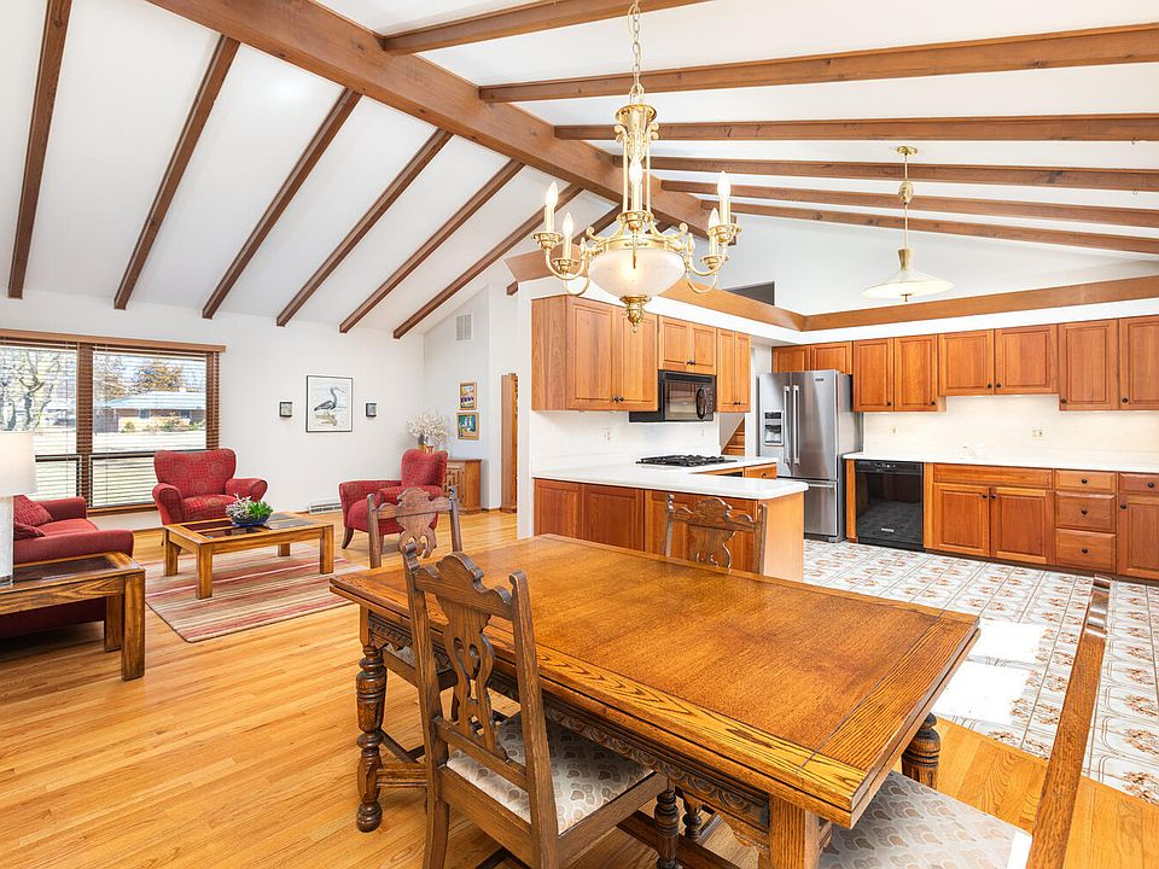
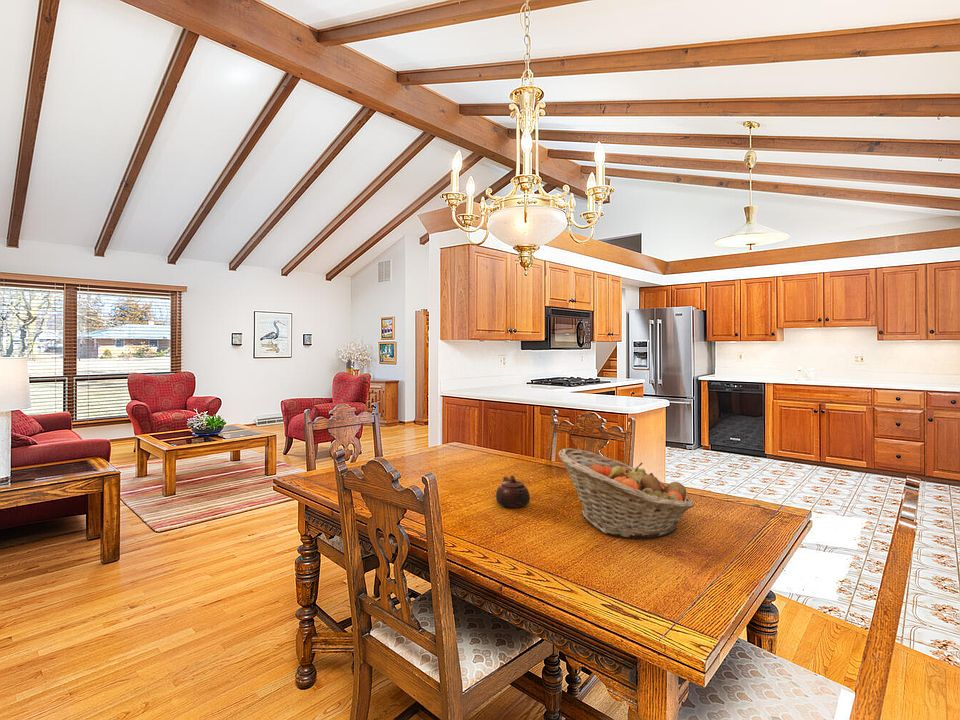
+ fruit basket [557,447,695,539]
+ teapot [495,474,531,509]
